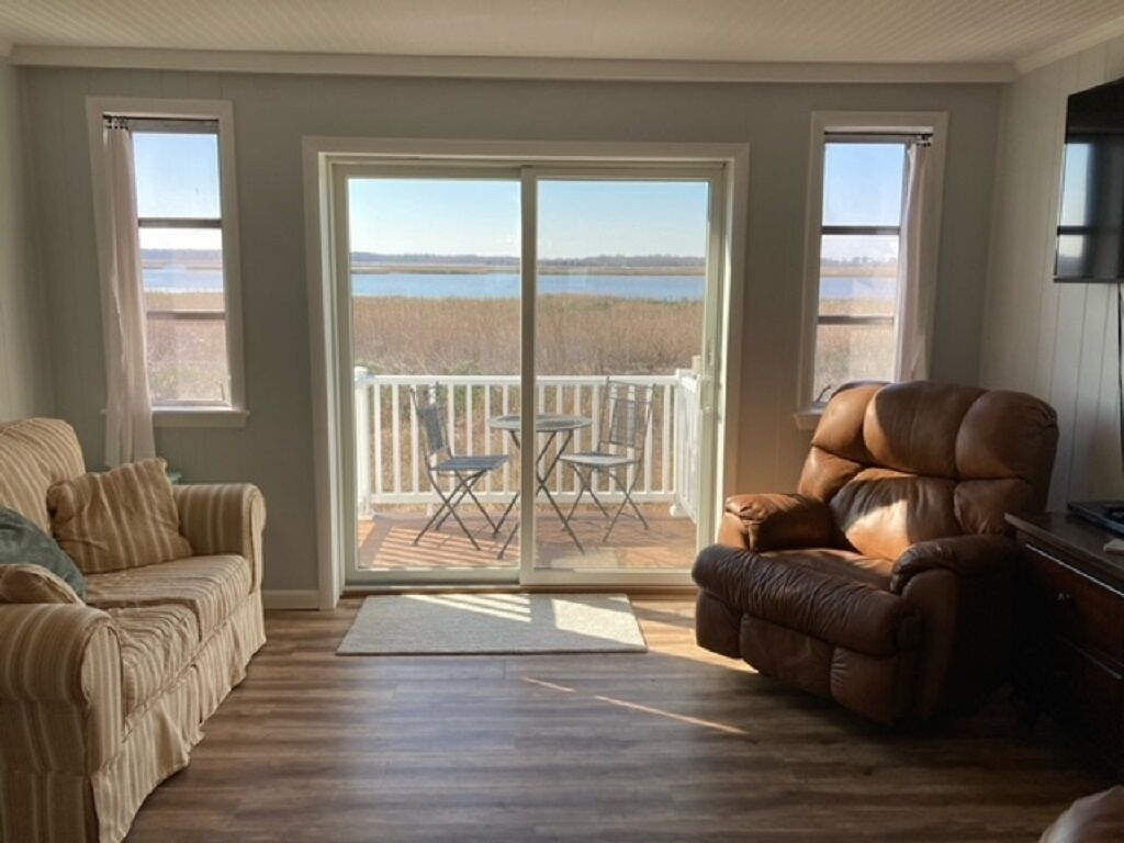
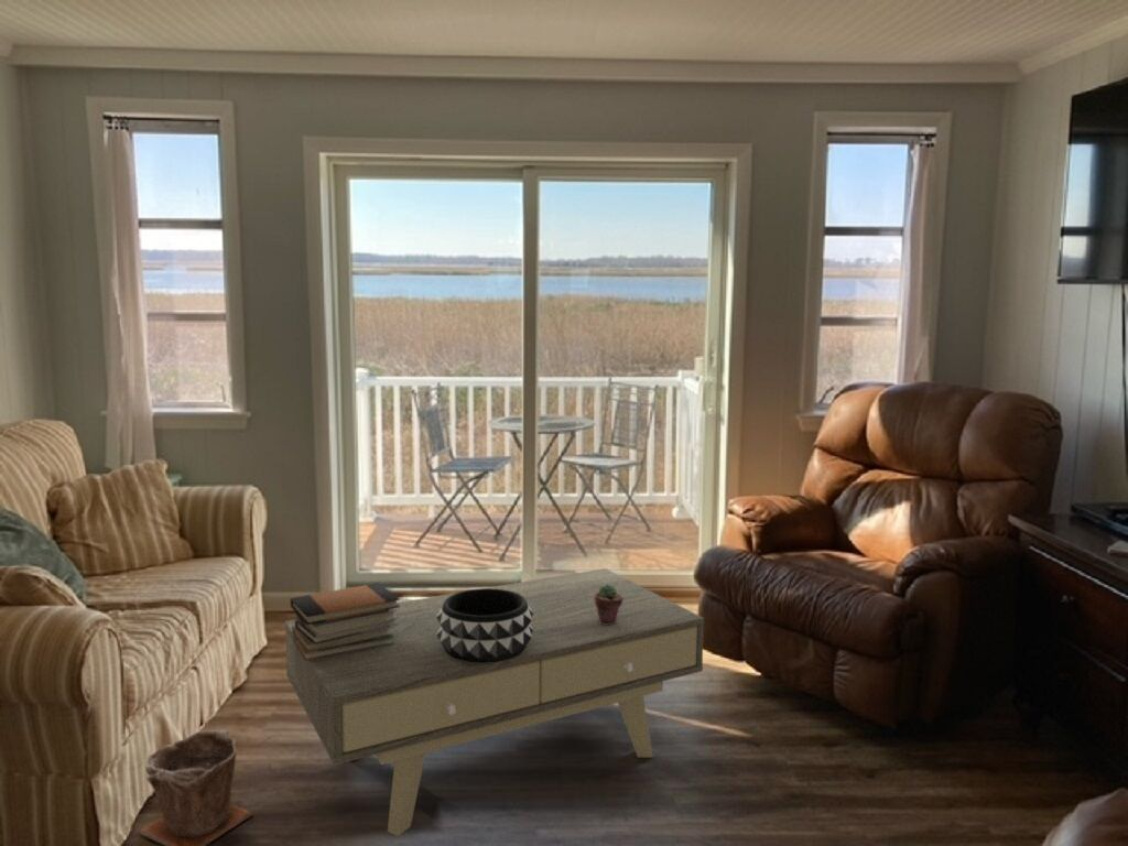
+ coffee table [284,567,705,837]
+ decorative bowl [436,587,533,663]
+ book stack [289,582,401,661]
+ potted succulent [595,584,623,625]
+ plant pot [138,728,253,846]
